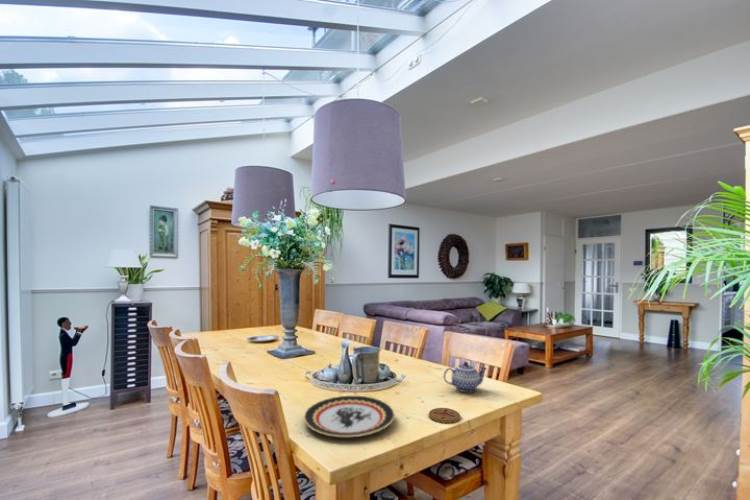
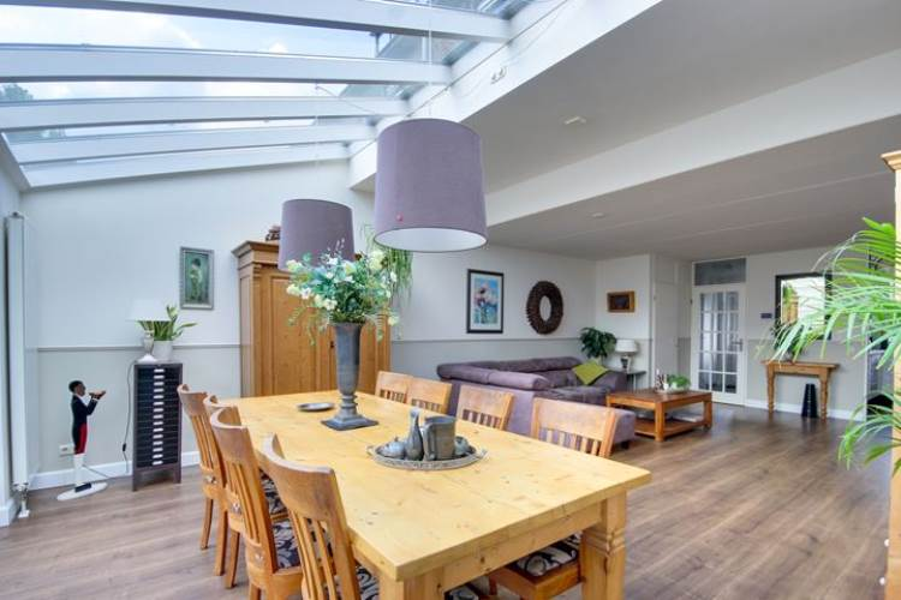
- coaster [428,407,461,425]
- plate [303,395,396,438]
- teapot [442,361,488,393]
